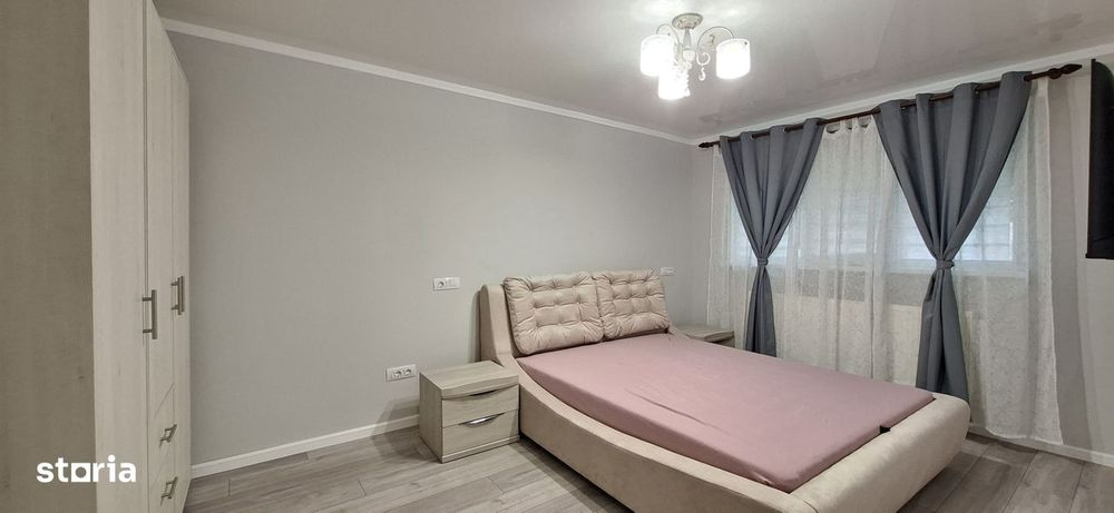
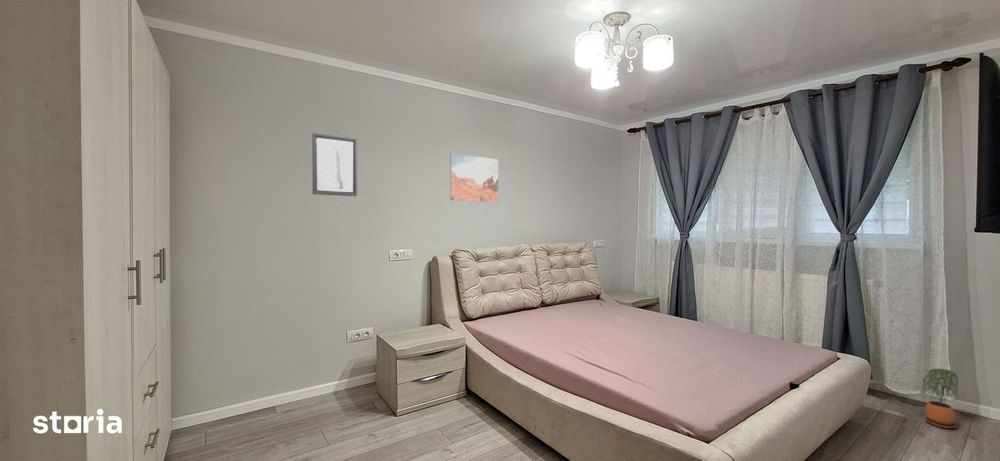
+ wall art [450,152,499,203]
+ potted plant [919,367,960,429]
+ wall art [311,132,358,197]
